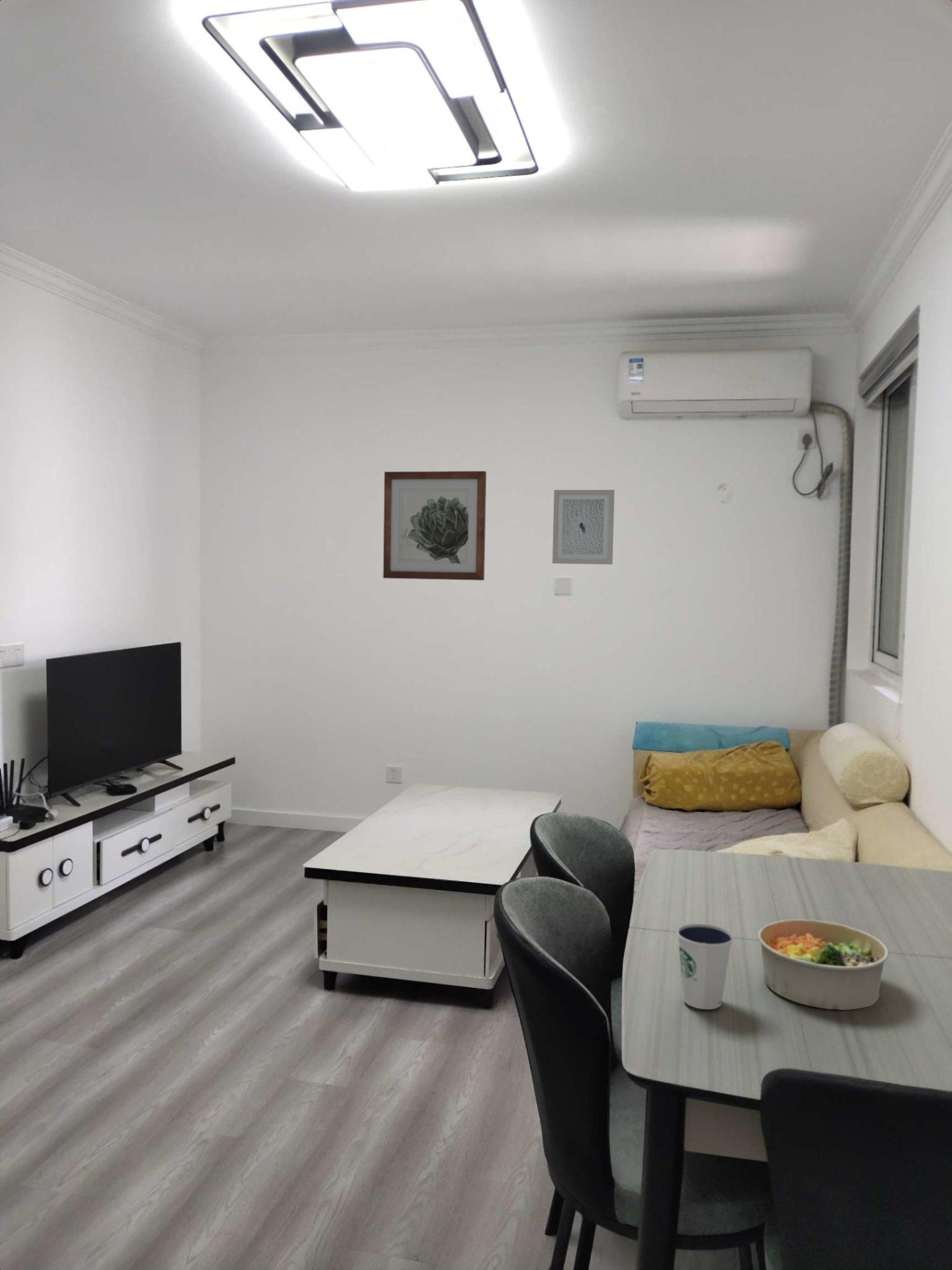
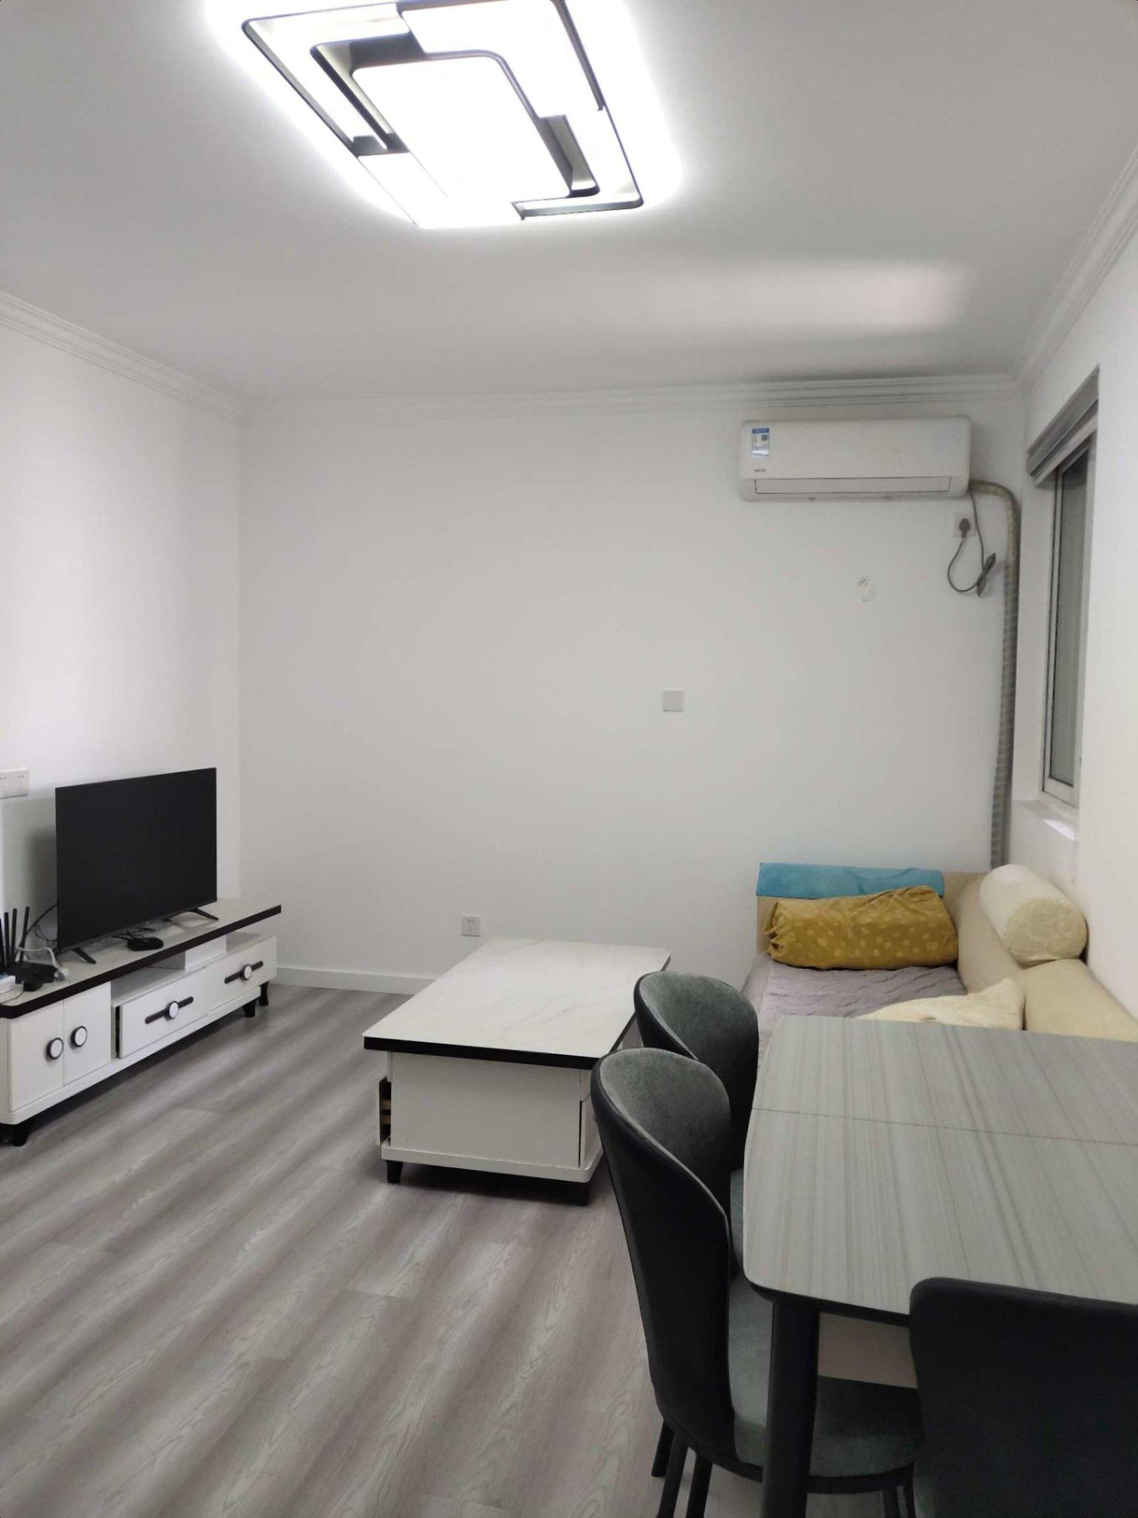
- bowl [757,919,889,1011]
- dixie cup [676,923,734,1010]
- wall art [382,470,487,581]
- wall art [552,489,615,565]
